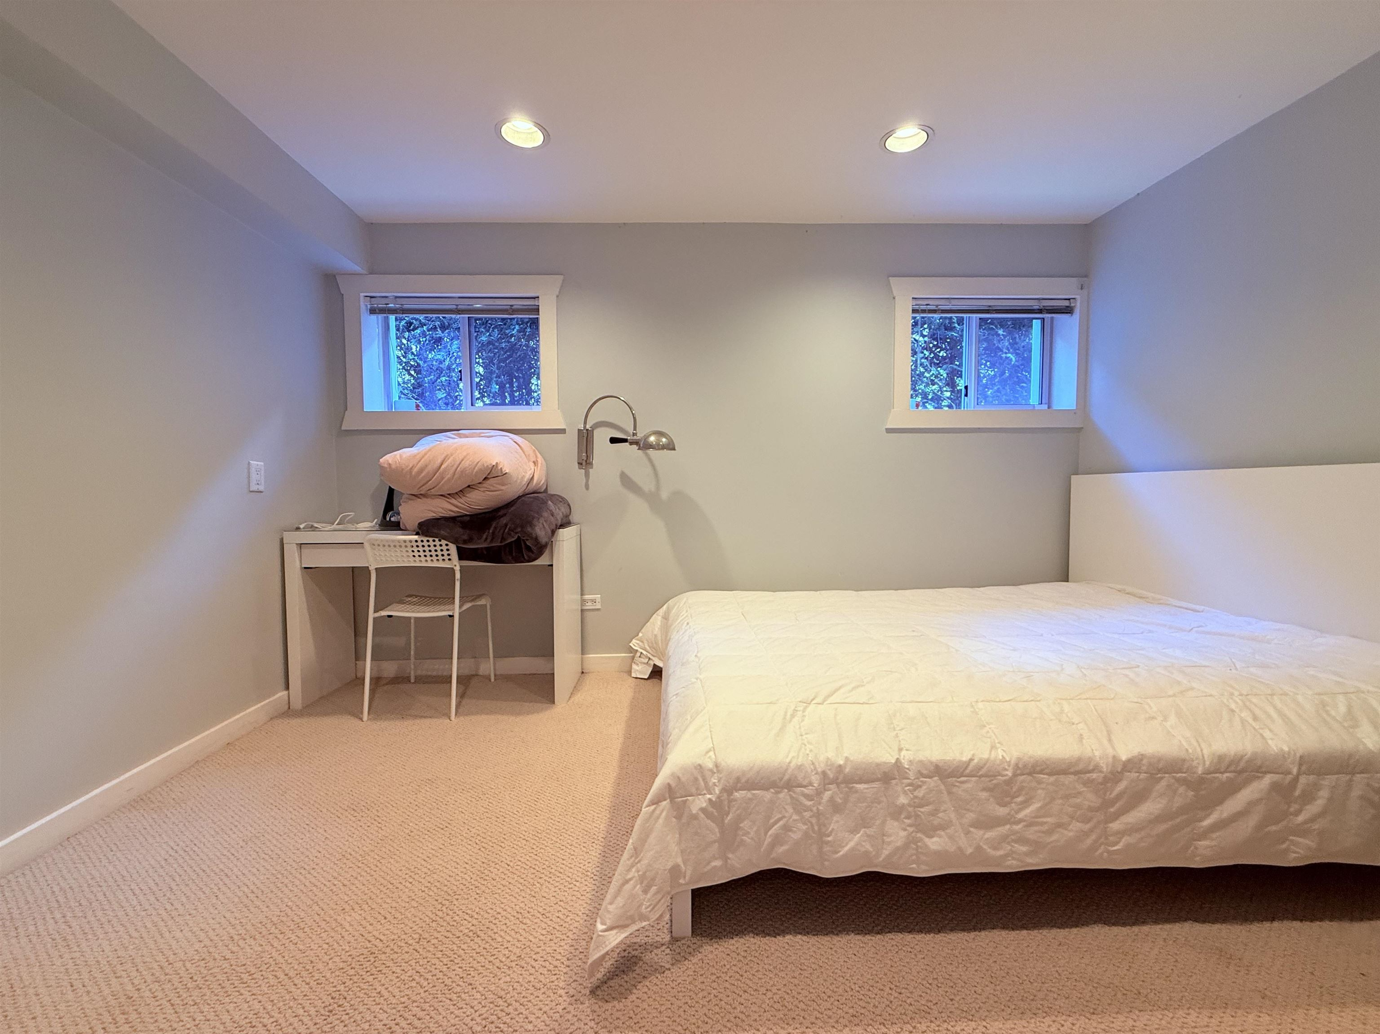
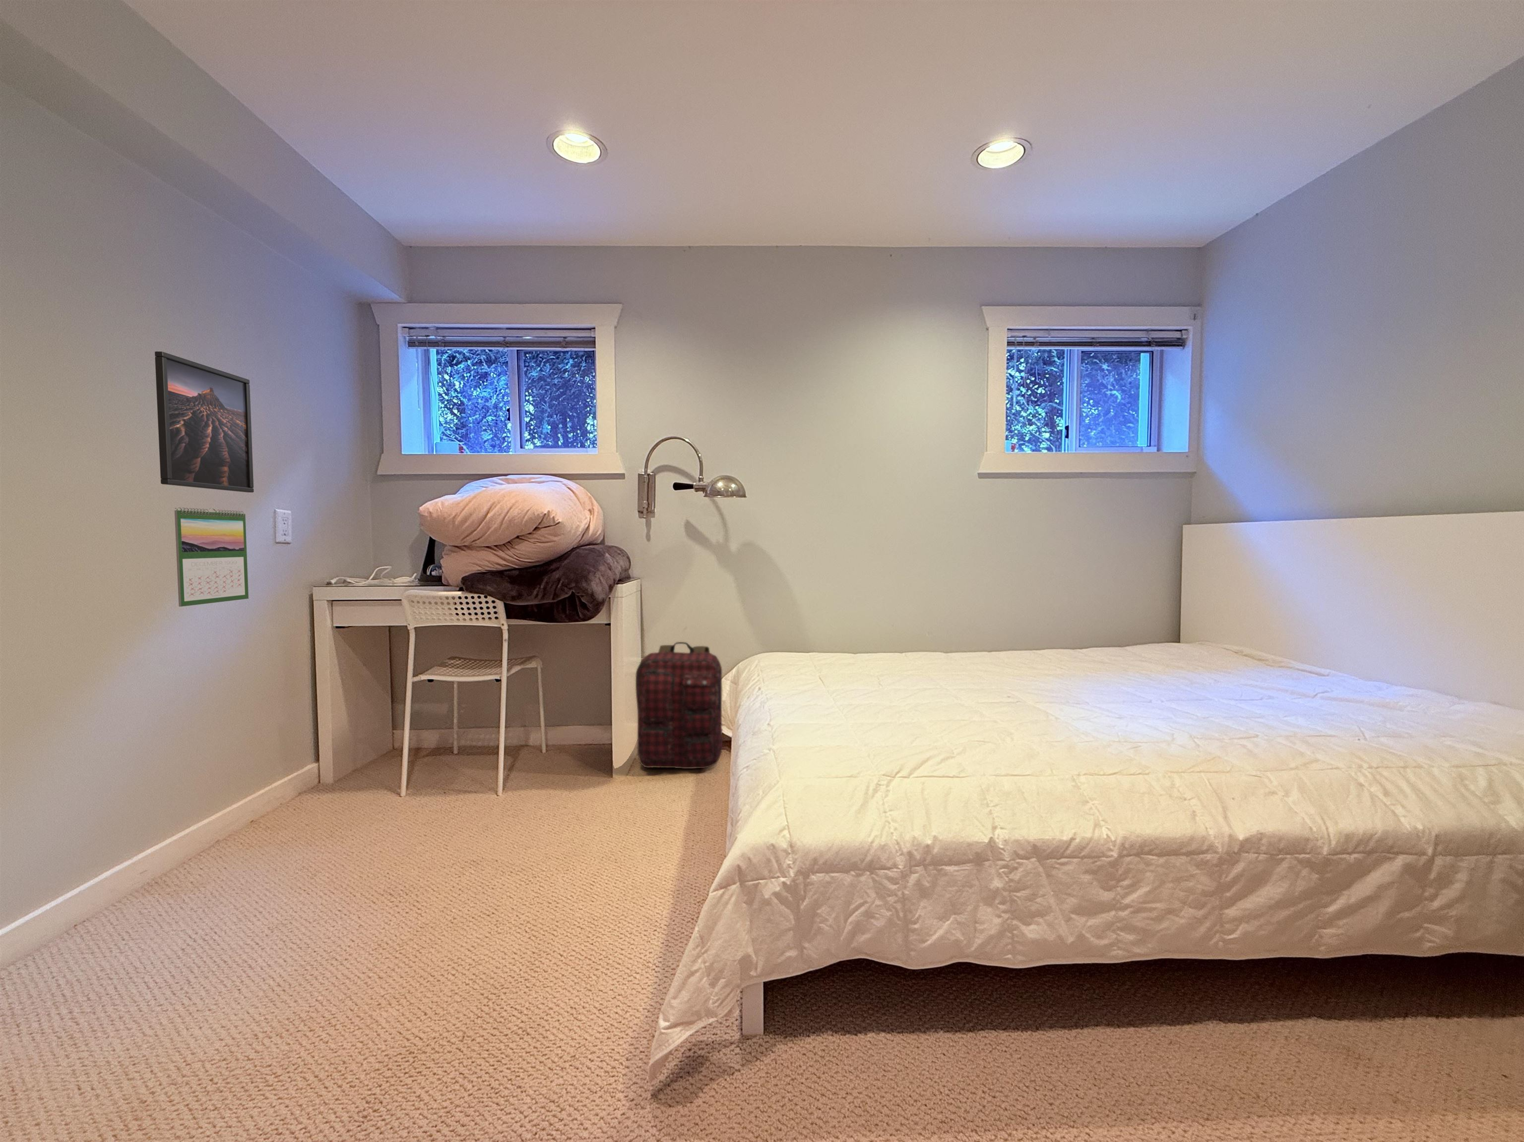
+ calendar [174,507,250,607]
+ backpack [635,642,722,769]
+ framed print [155,351,254,493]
